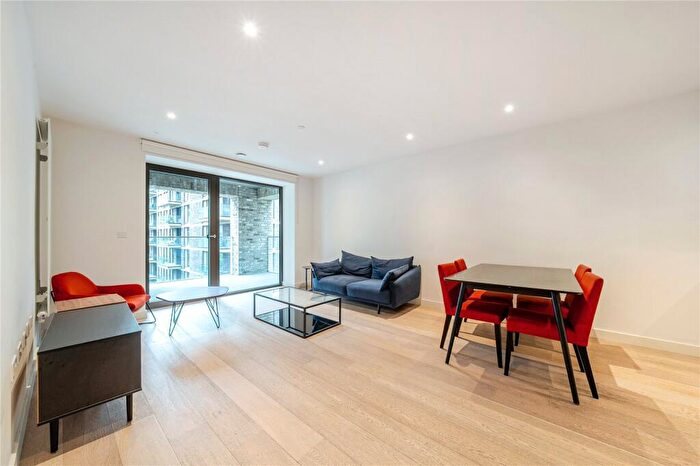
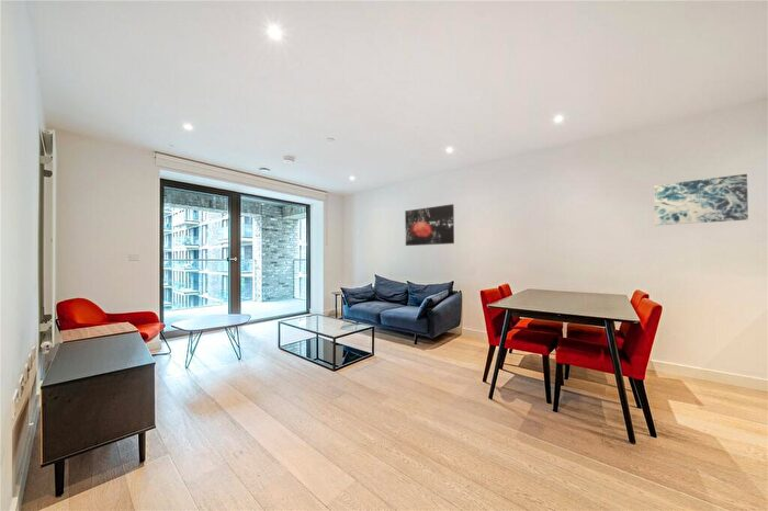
+ wall art [404,203,455,247]
+ wall art [653,173,749,226]
